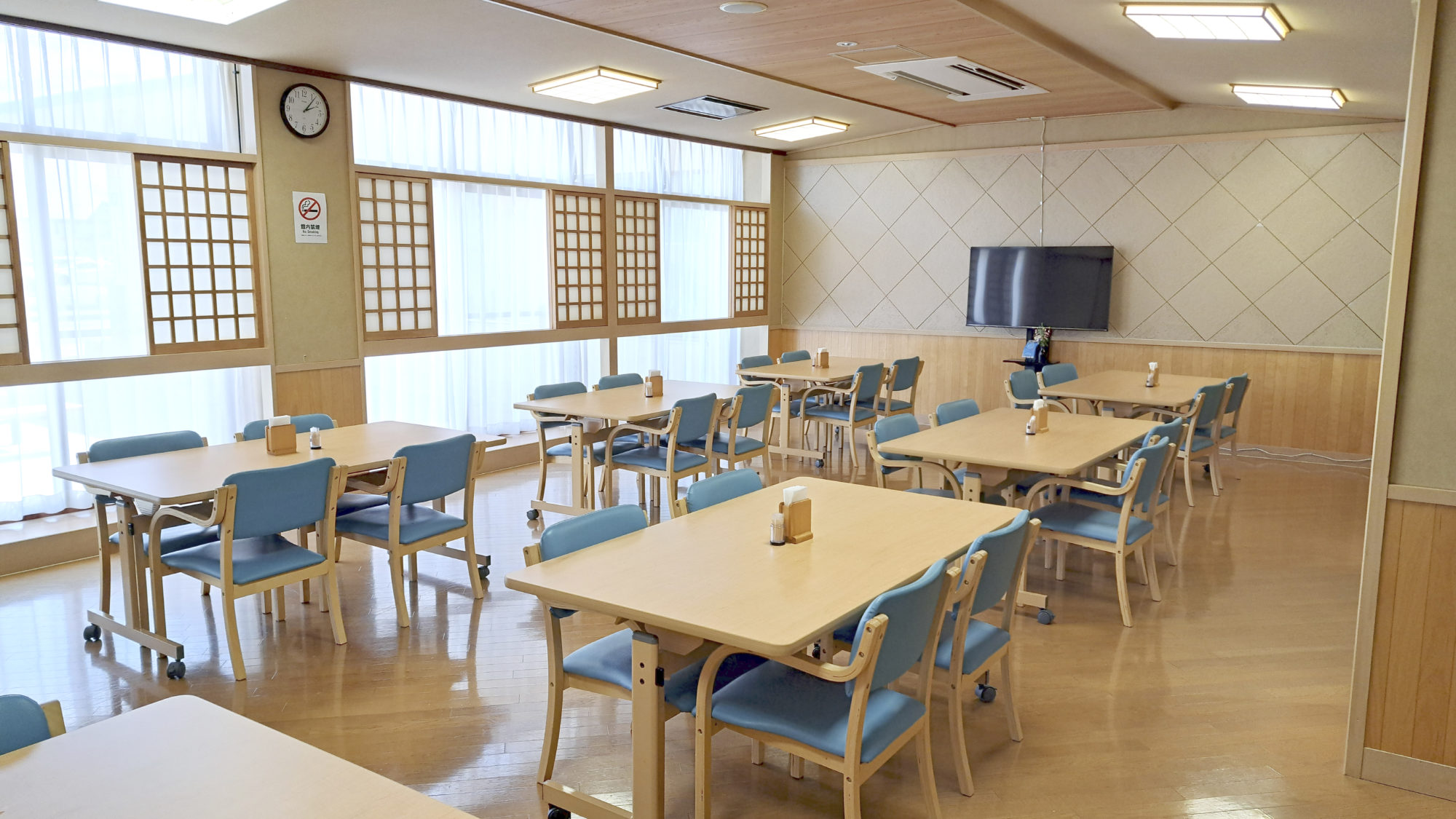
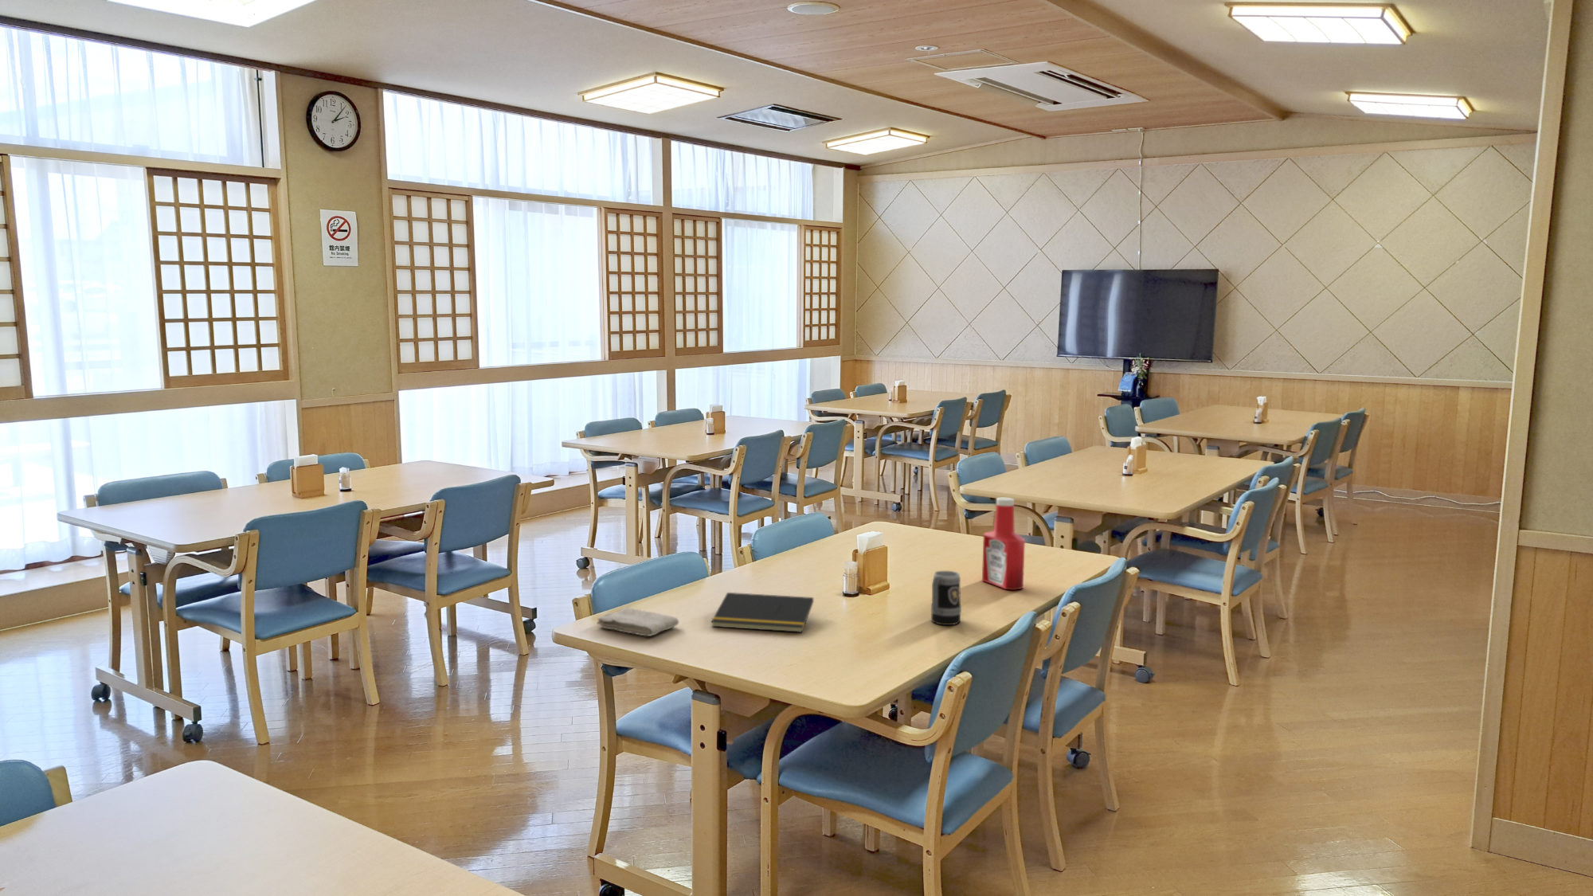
+ washcloth [596,607,679,637]
+ notepad [710,592,814,633]
+ soap bottle [981,497,1026,591]
+ mug [930,570,962,626]
